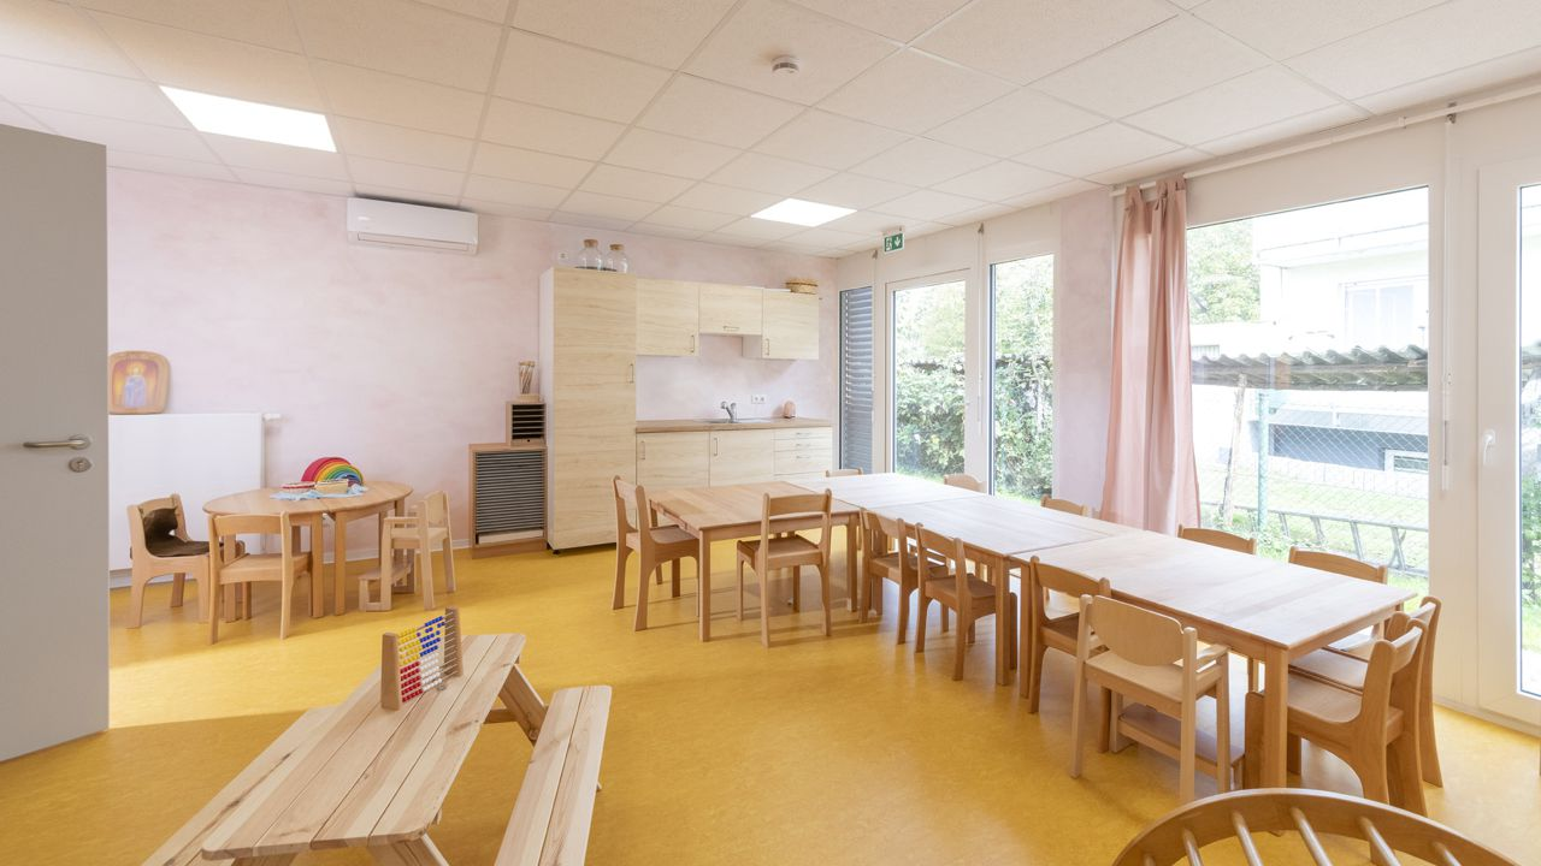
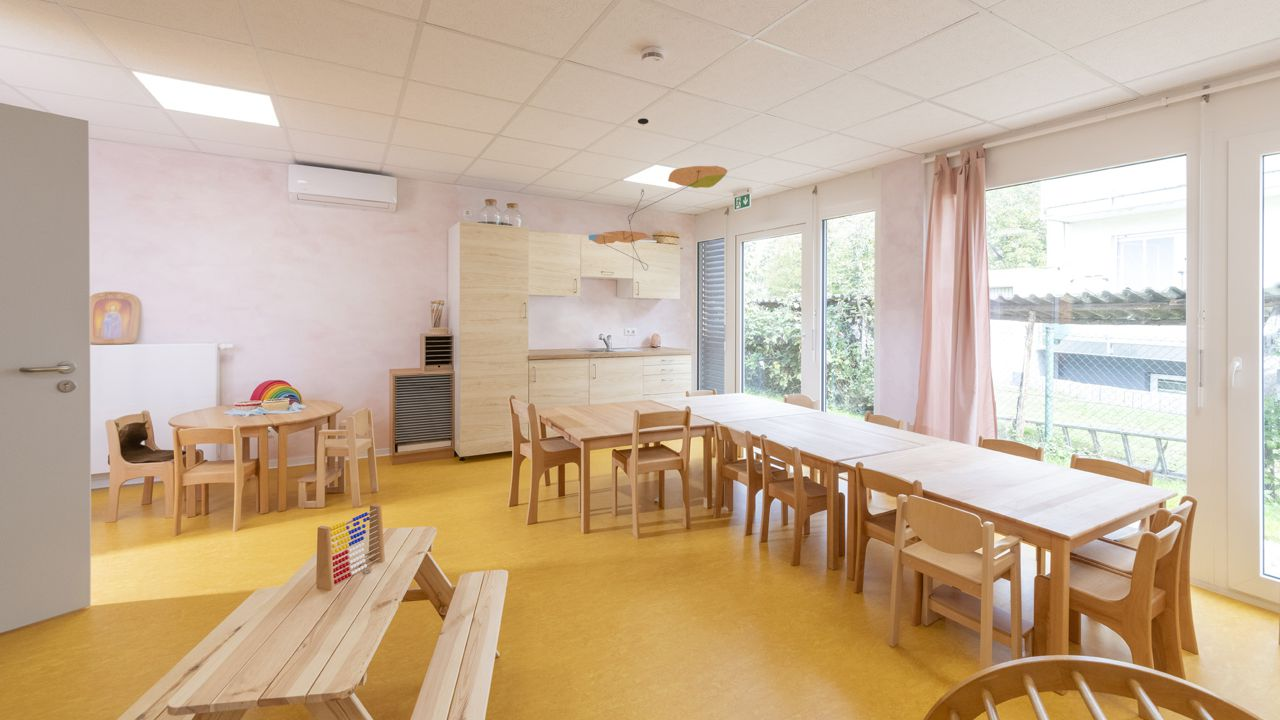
+ ceiling mobile [587,117,728,271]
